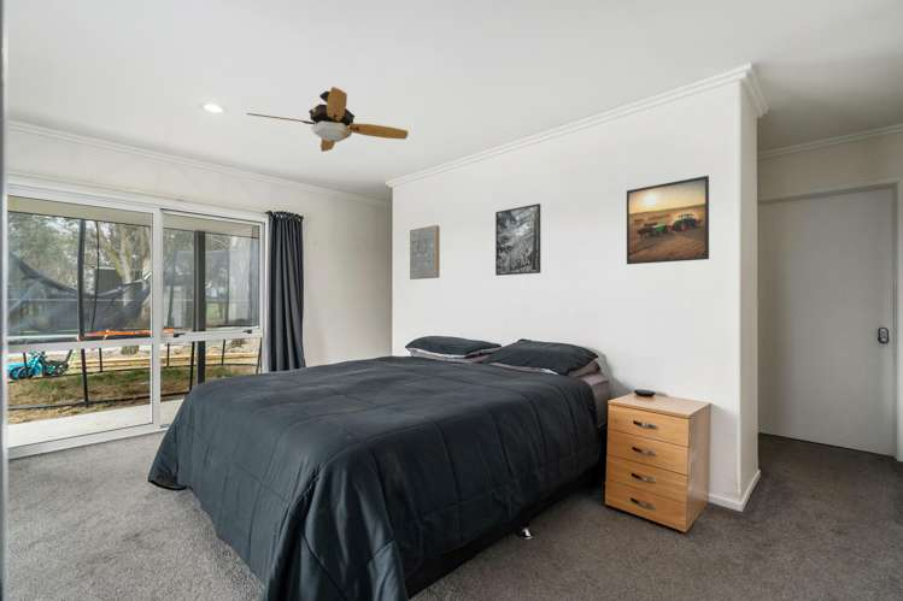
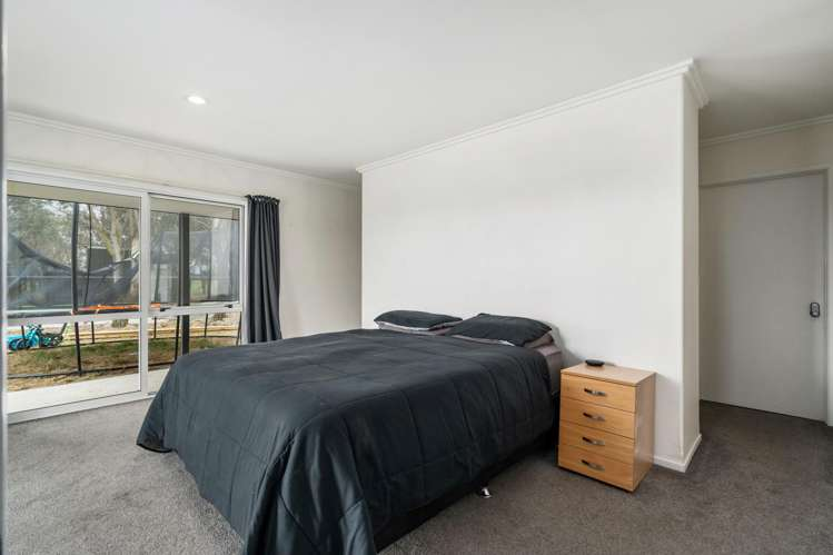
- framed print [494,202,541,277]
- ceiling fan [246,86,409,153]
- wall art [409,224,441,281]
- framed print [626,175,710,265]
